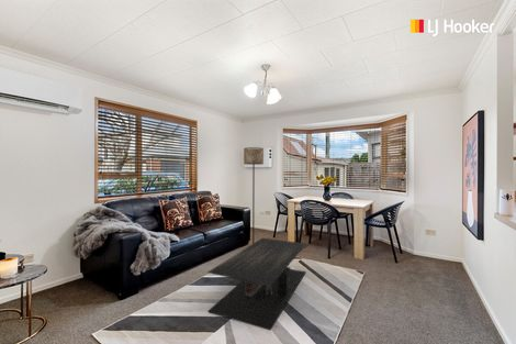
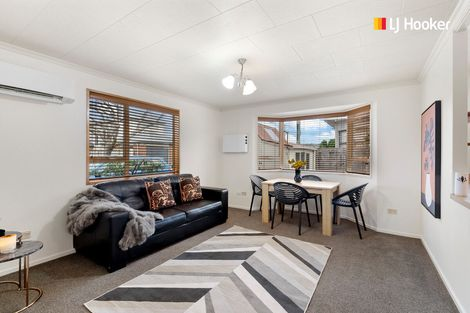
- coffee table [206,237,307,332]
- floor lamp [243,146,265,244]
